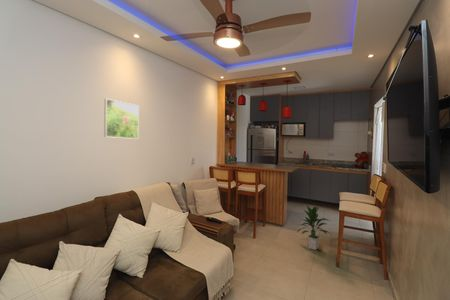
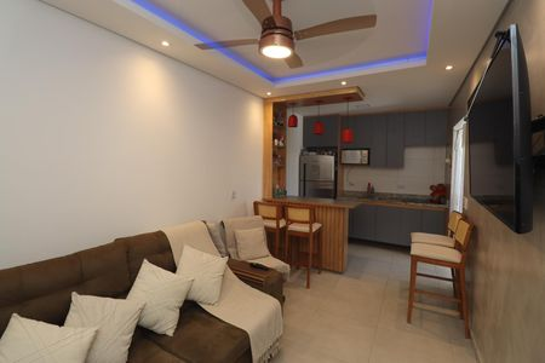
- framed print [103,98,140,140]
- indoor plant [296,205,331,251]
